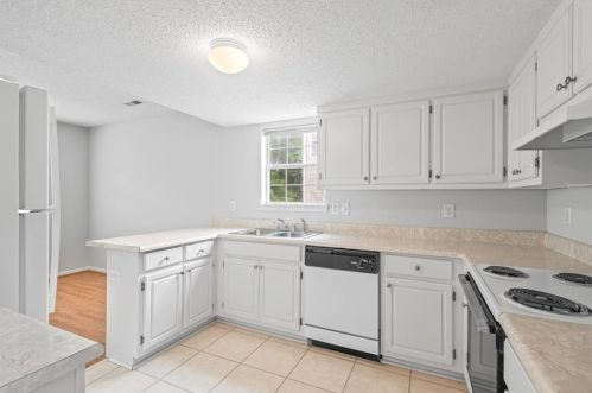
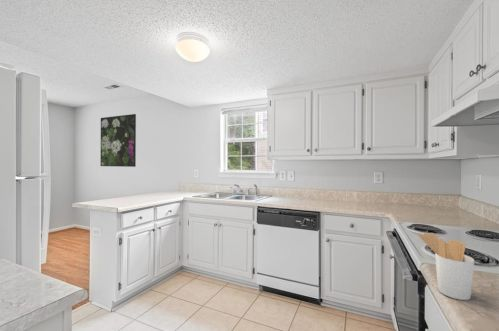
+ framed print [99,113,137,168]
+ utensil holder [417,232,475,301]
